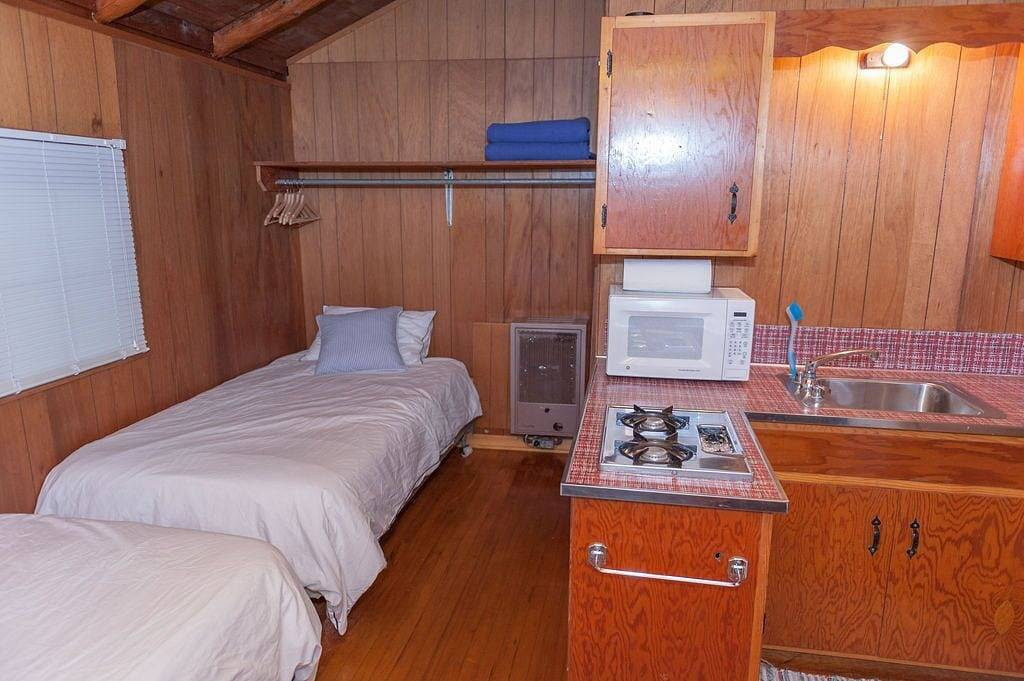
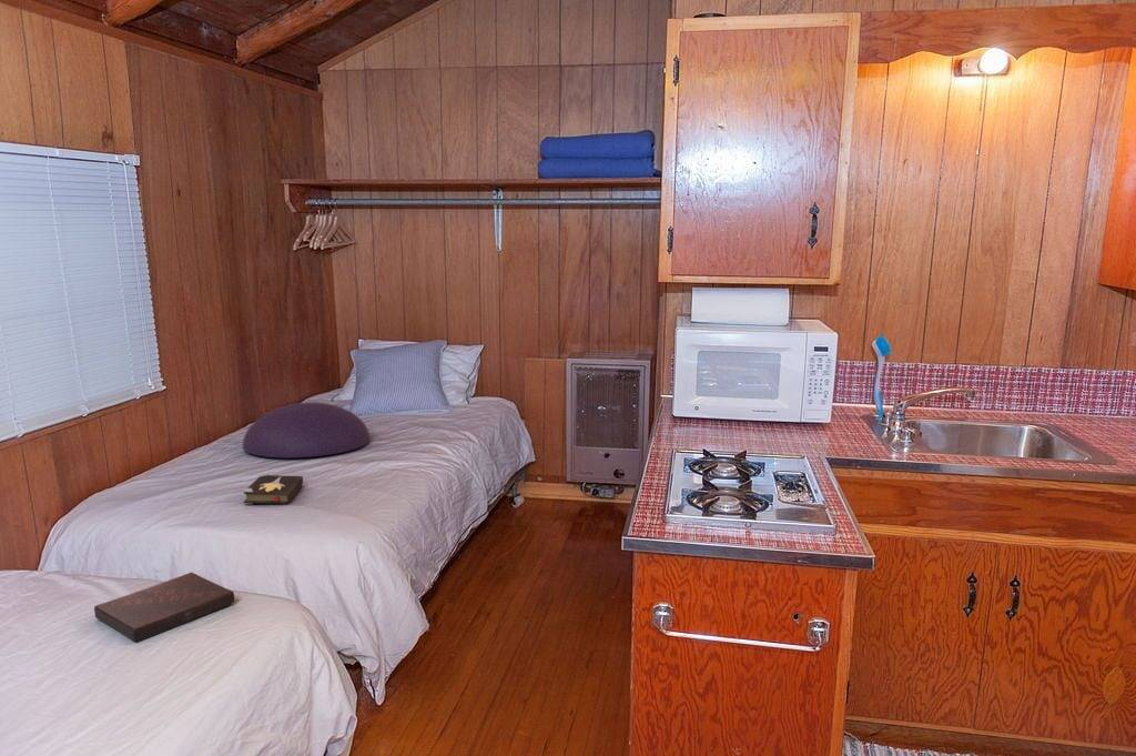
+ hardback book [243,473,304,505]
+ cushion [242,401,371,458]
+ book [93,572,235,643]
